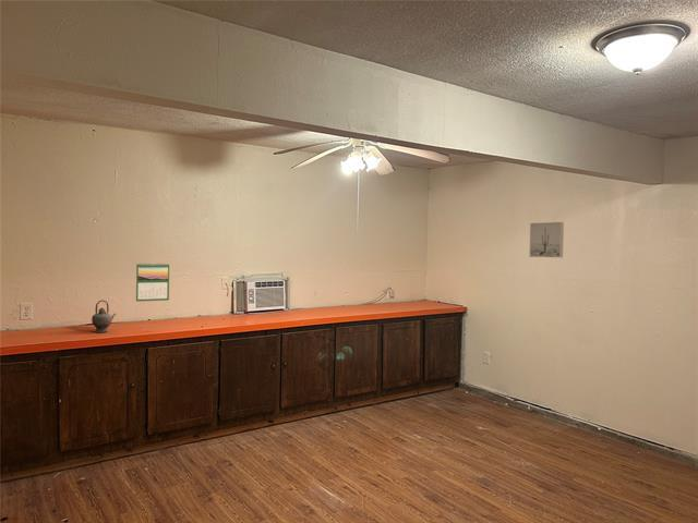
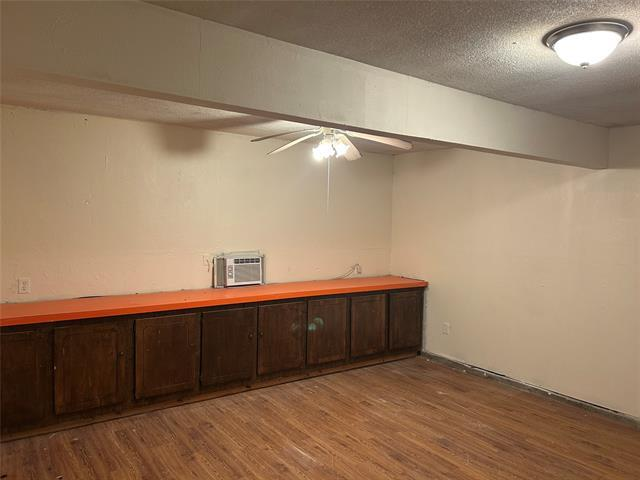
- wall art [528,221,565,258]
- teapot [91,299,117,333]
- calendar [135,262,170,303]
